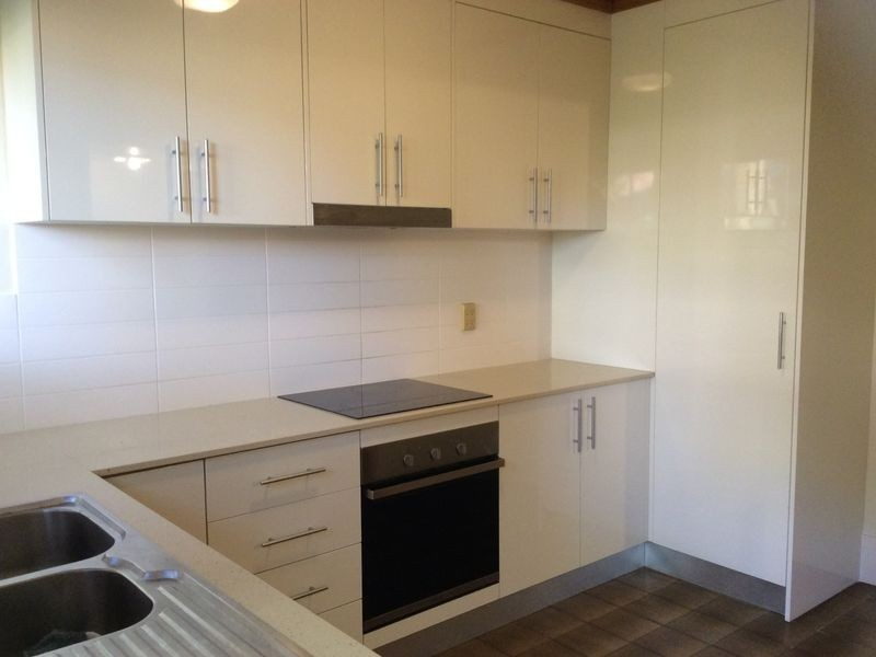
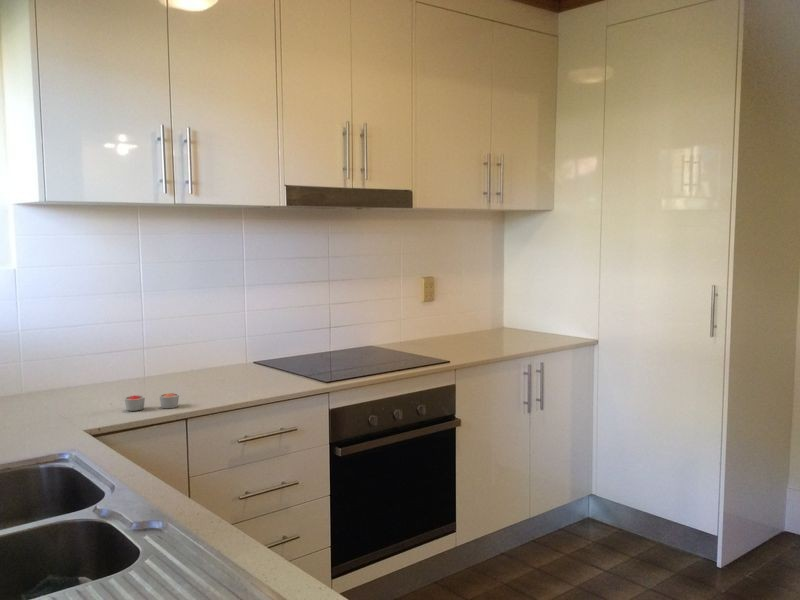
+ candle [123,392,180,412]
